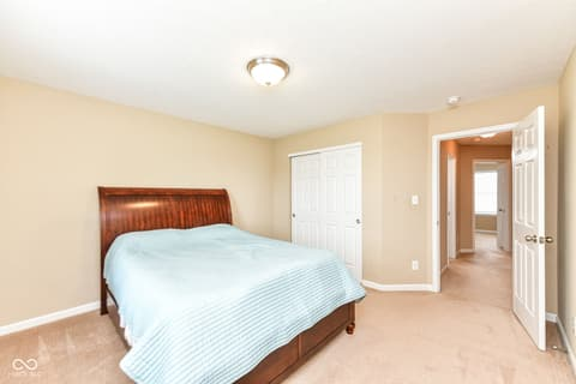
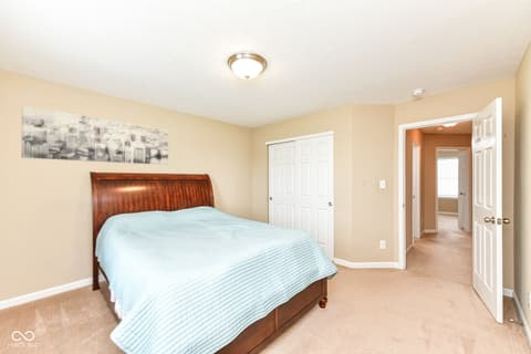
+ wall art [21,104,169,166]
